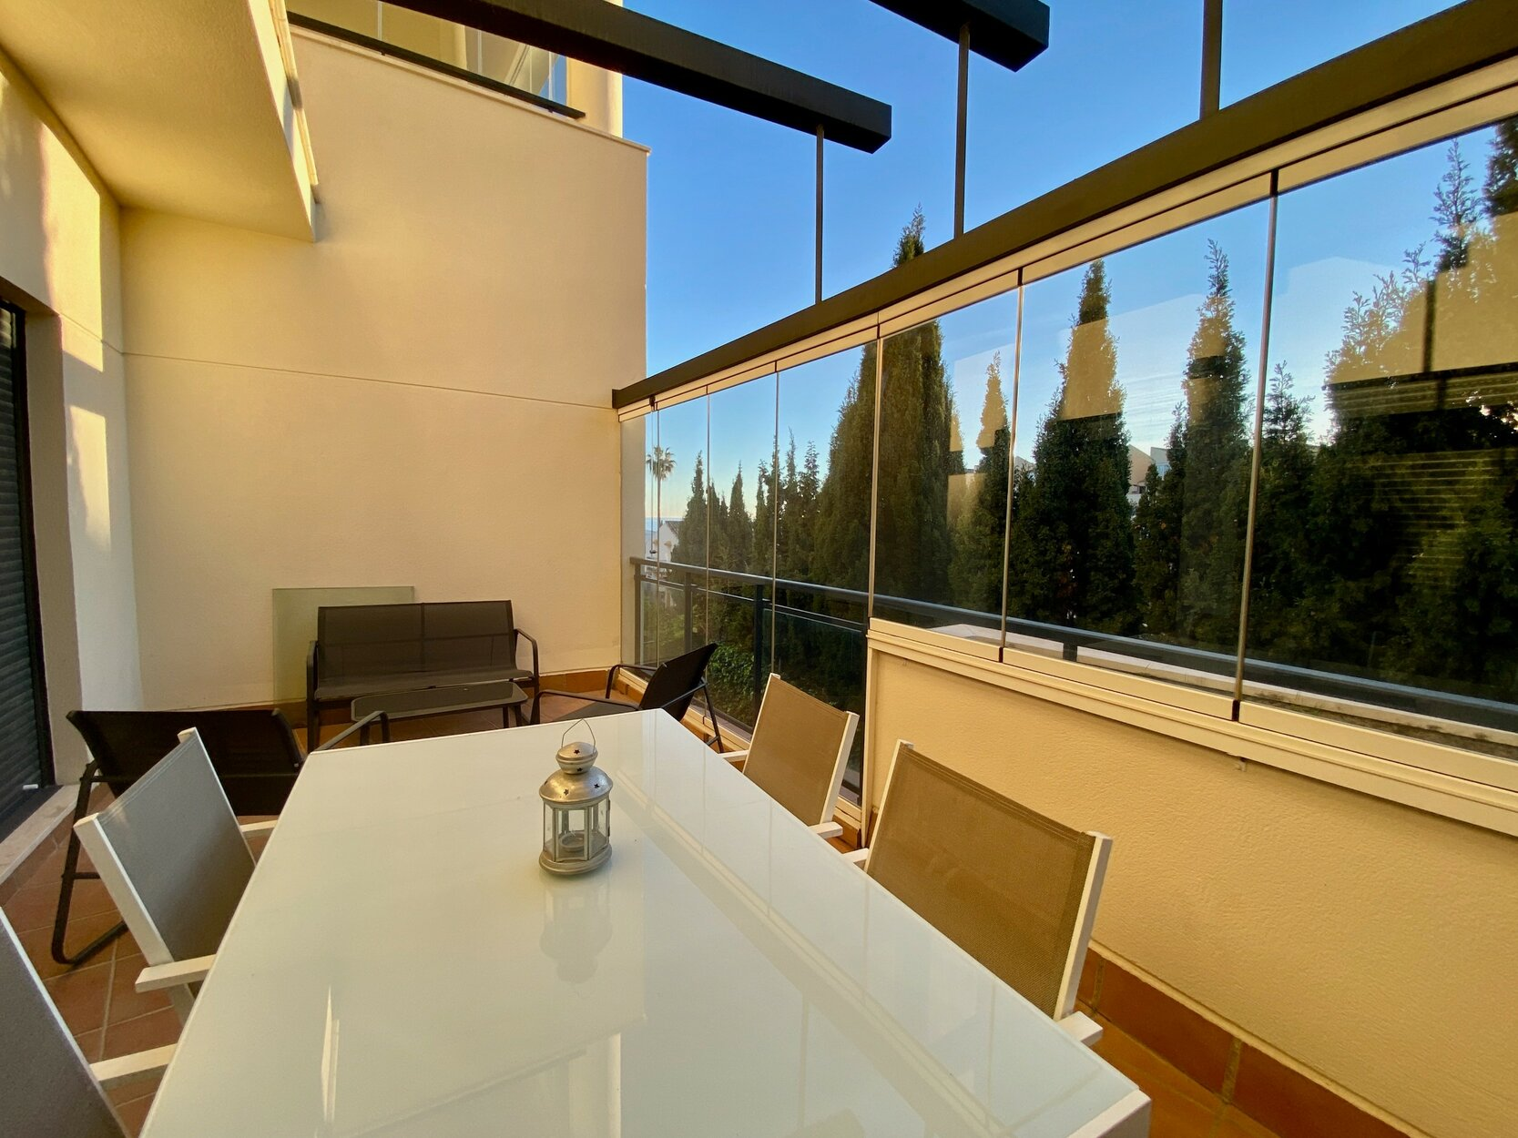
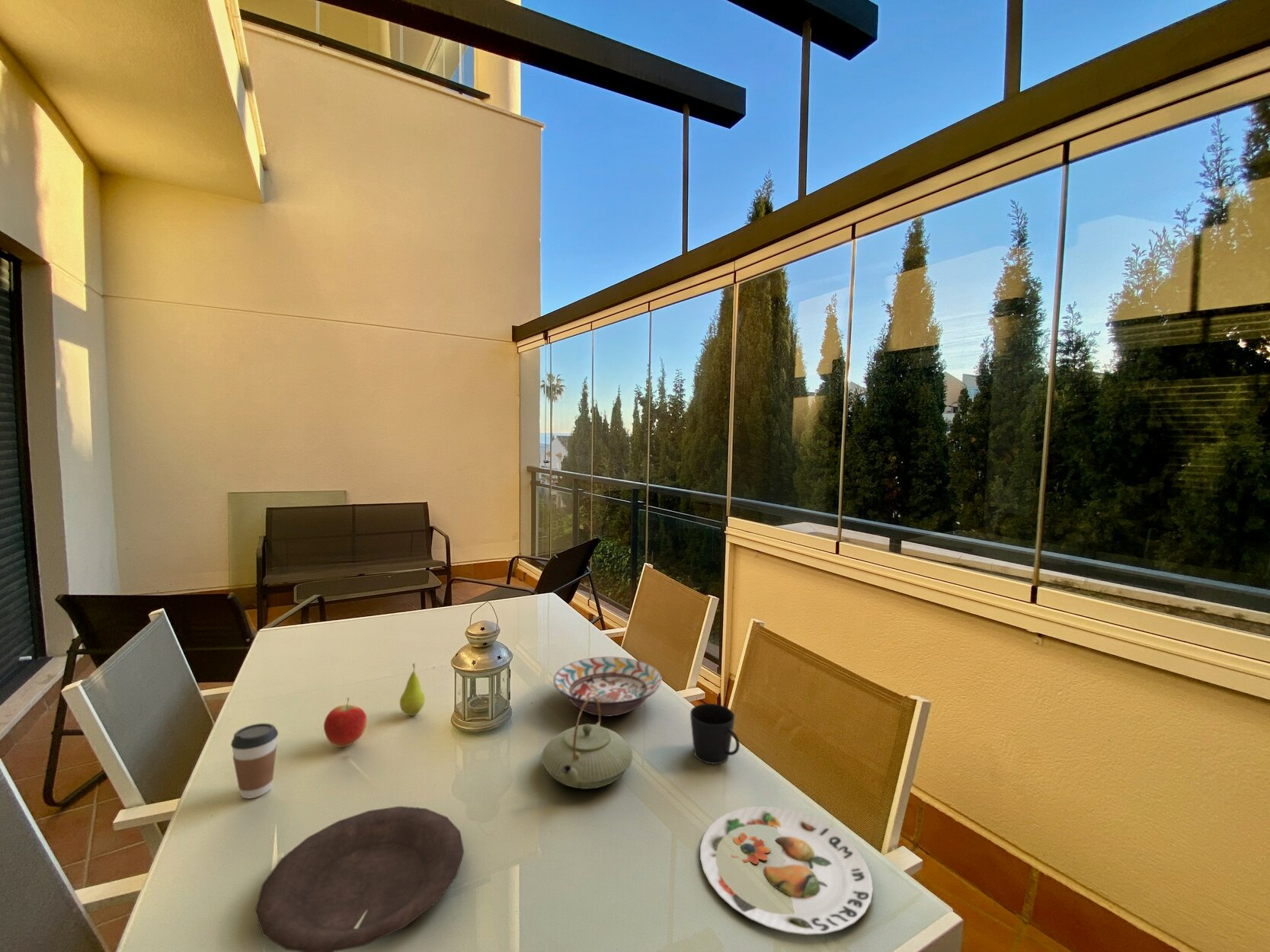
+ fruit [399,663,426,717]
+ teapot [540,697,634,790]
+ apple [323,697,367,748]
+ coffee cup [230,723,279,799]
+ plate [699,806,874,935]
+ cup [689,703,741,765]
+ plate [254,806,465,952]
+ decorative bowl [553,656,663,717]
